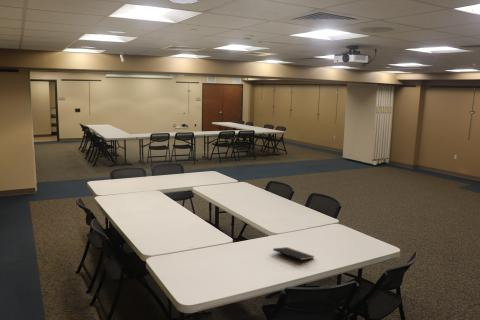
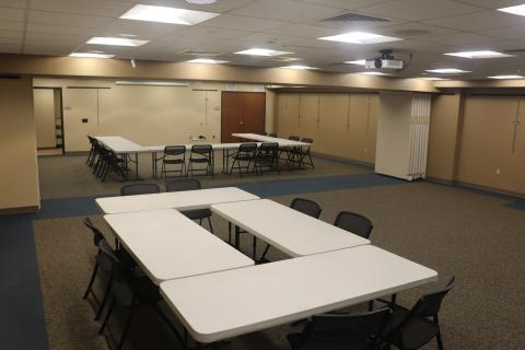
- notepad [272,246,316,266]
